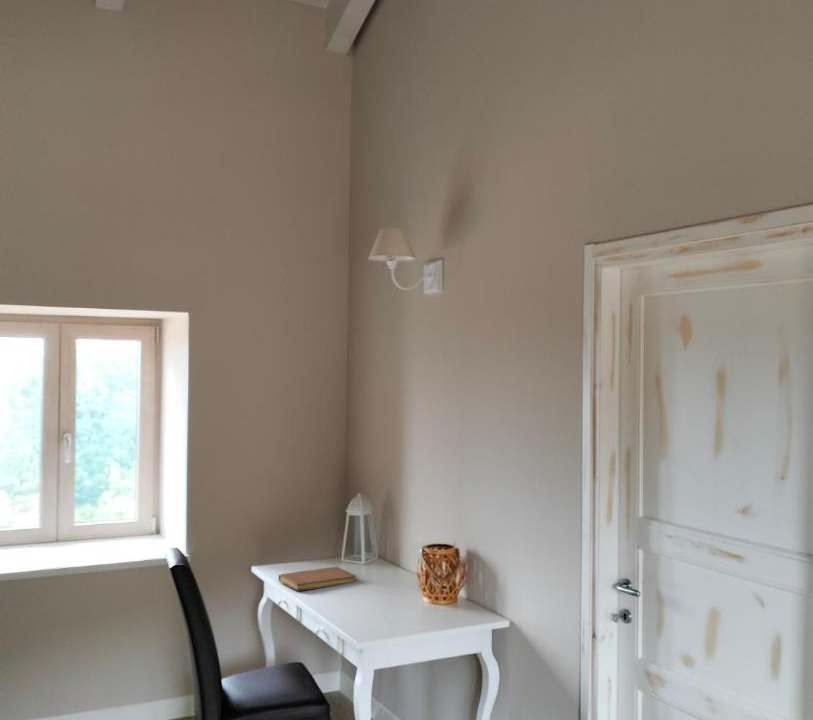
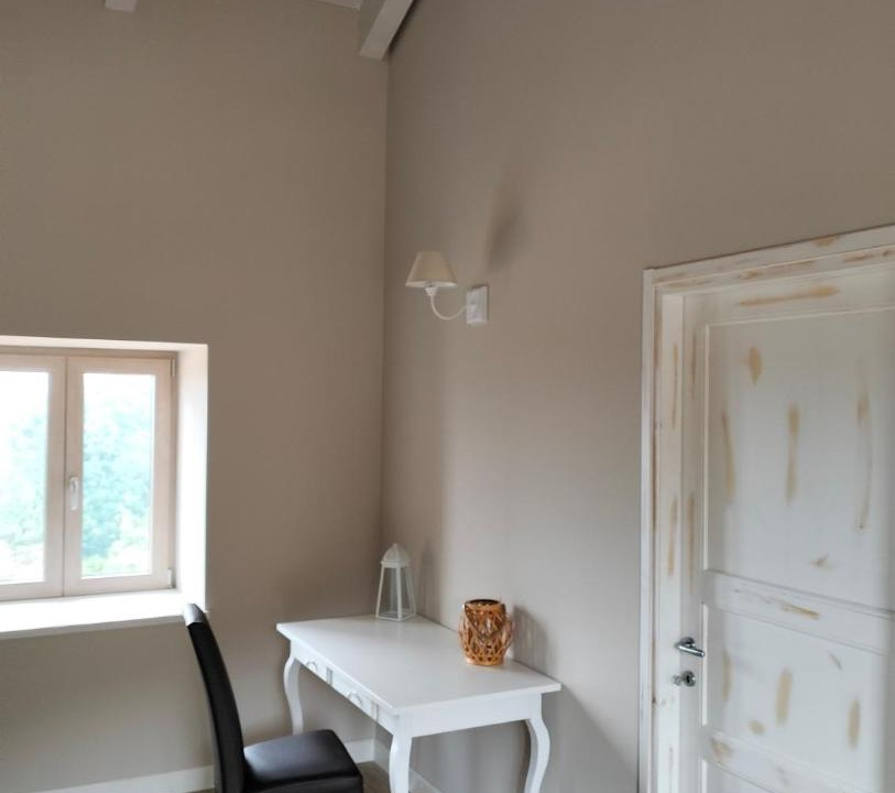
- notebook [278,566,357,592]
